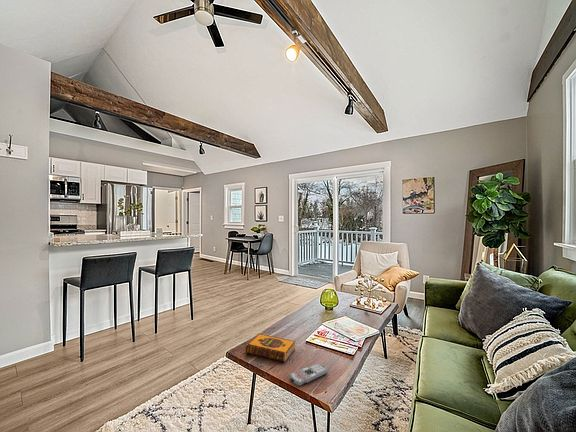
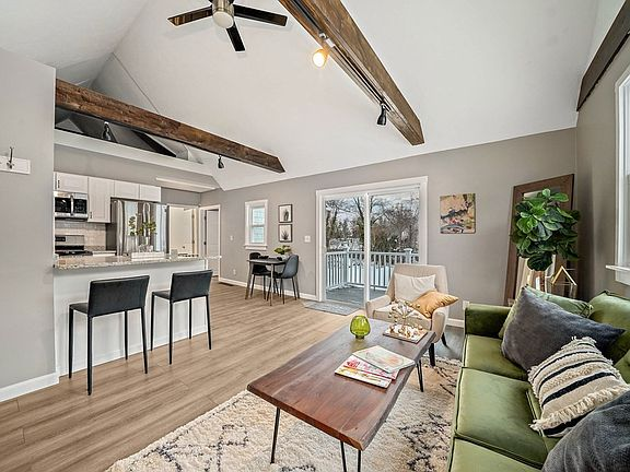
- remote control [288,363,329,387]
- hardback book [244,333,296,363]
